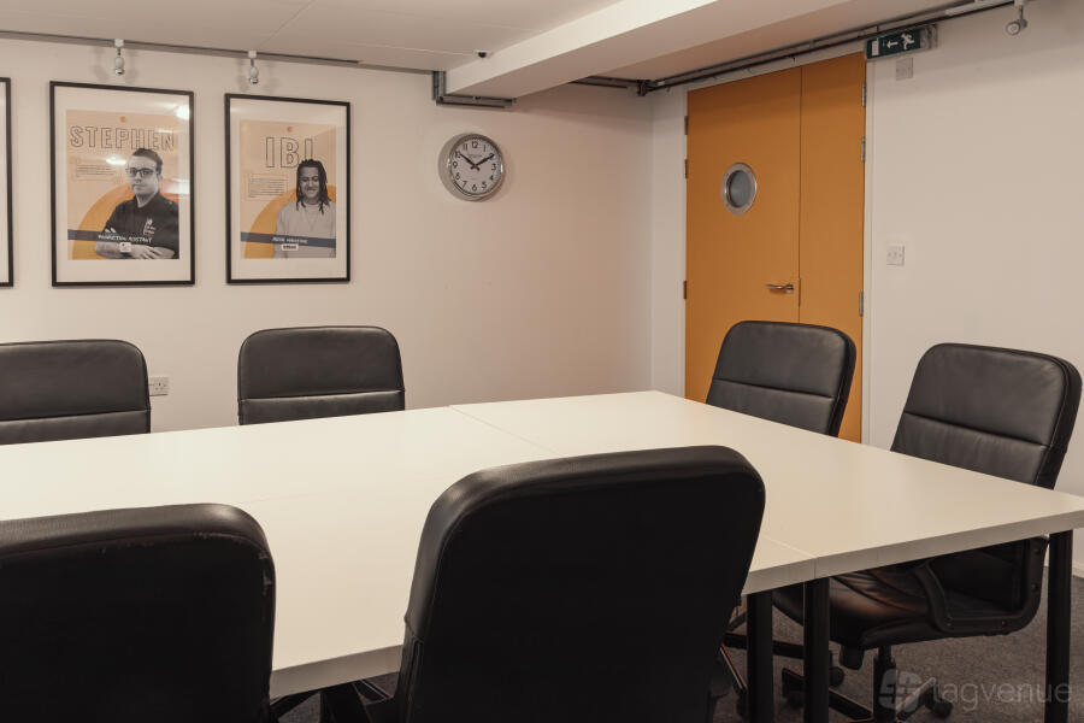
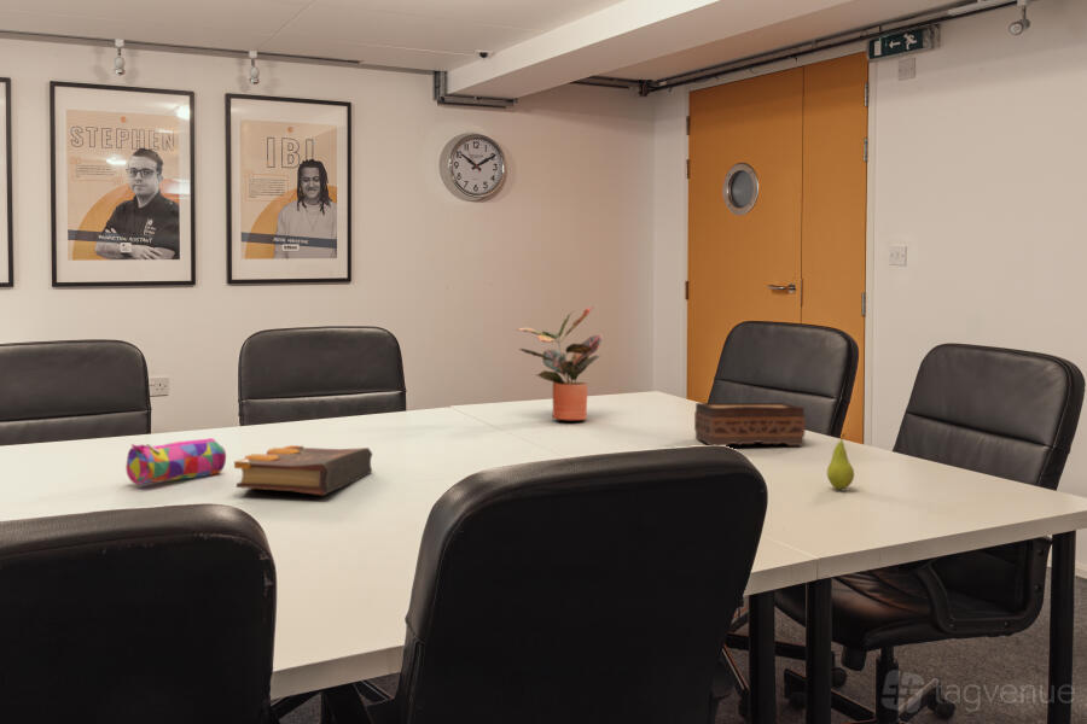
+ fruit [826,432,855,490]
+ tissue box [693,402,807,448]
+ book [233,444,373,497]
+ potted plant [515,306,603,421]
+ pencil case [124,437,227,486]
